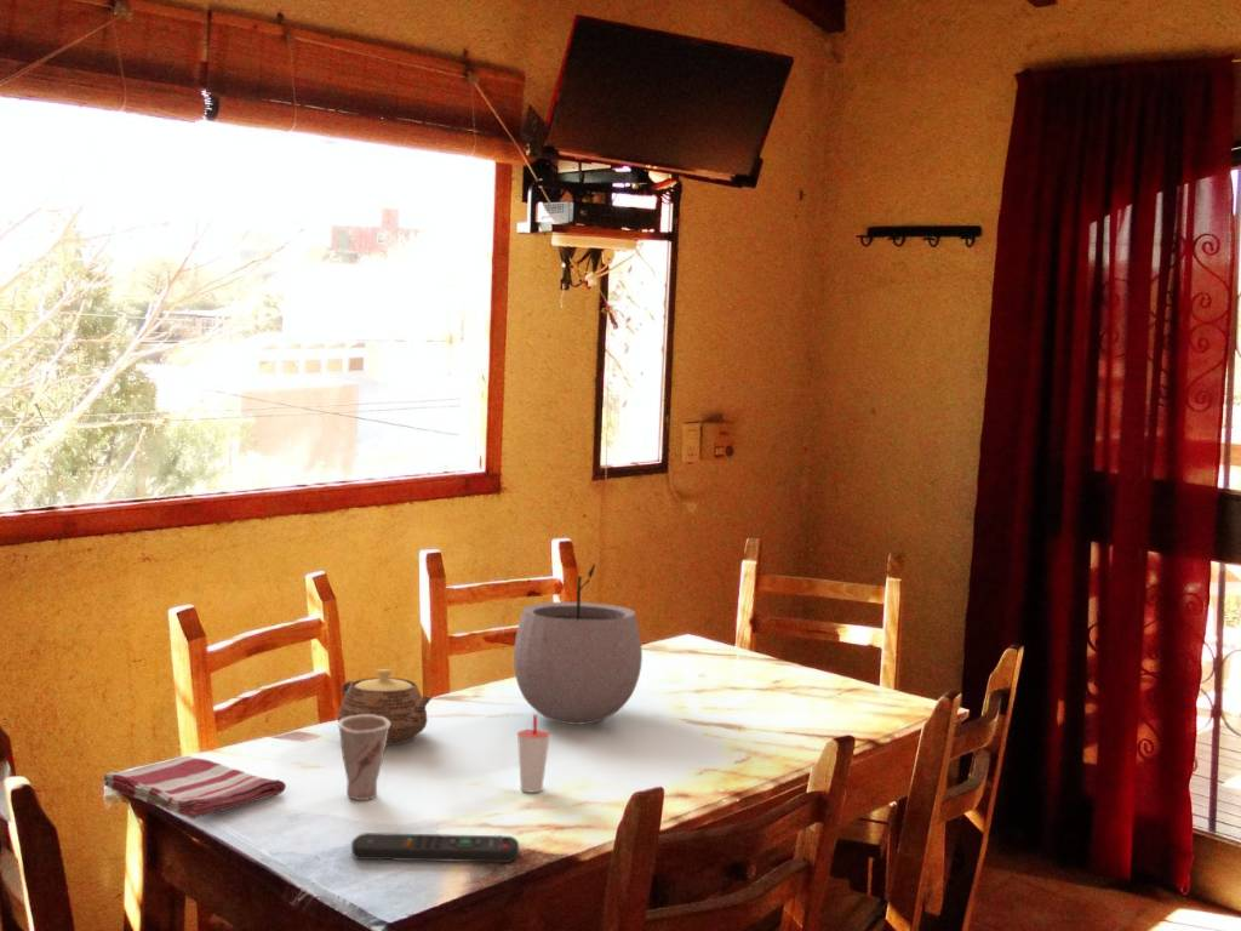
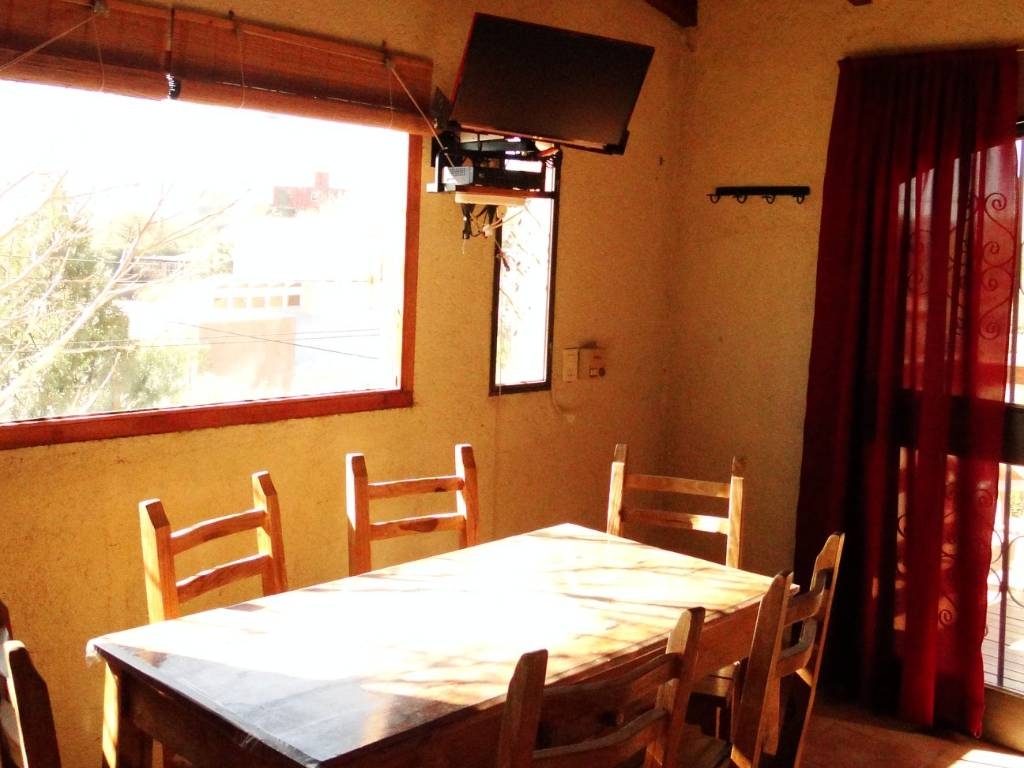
- cup [337,715,390,801]
- plant pot [513,562,644,726]
- cup [516,713,551,793]
- dish towel [102,755,287,821]
- teapot [337,668,434,747]
- remote control [350,832,520,863]
